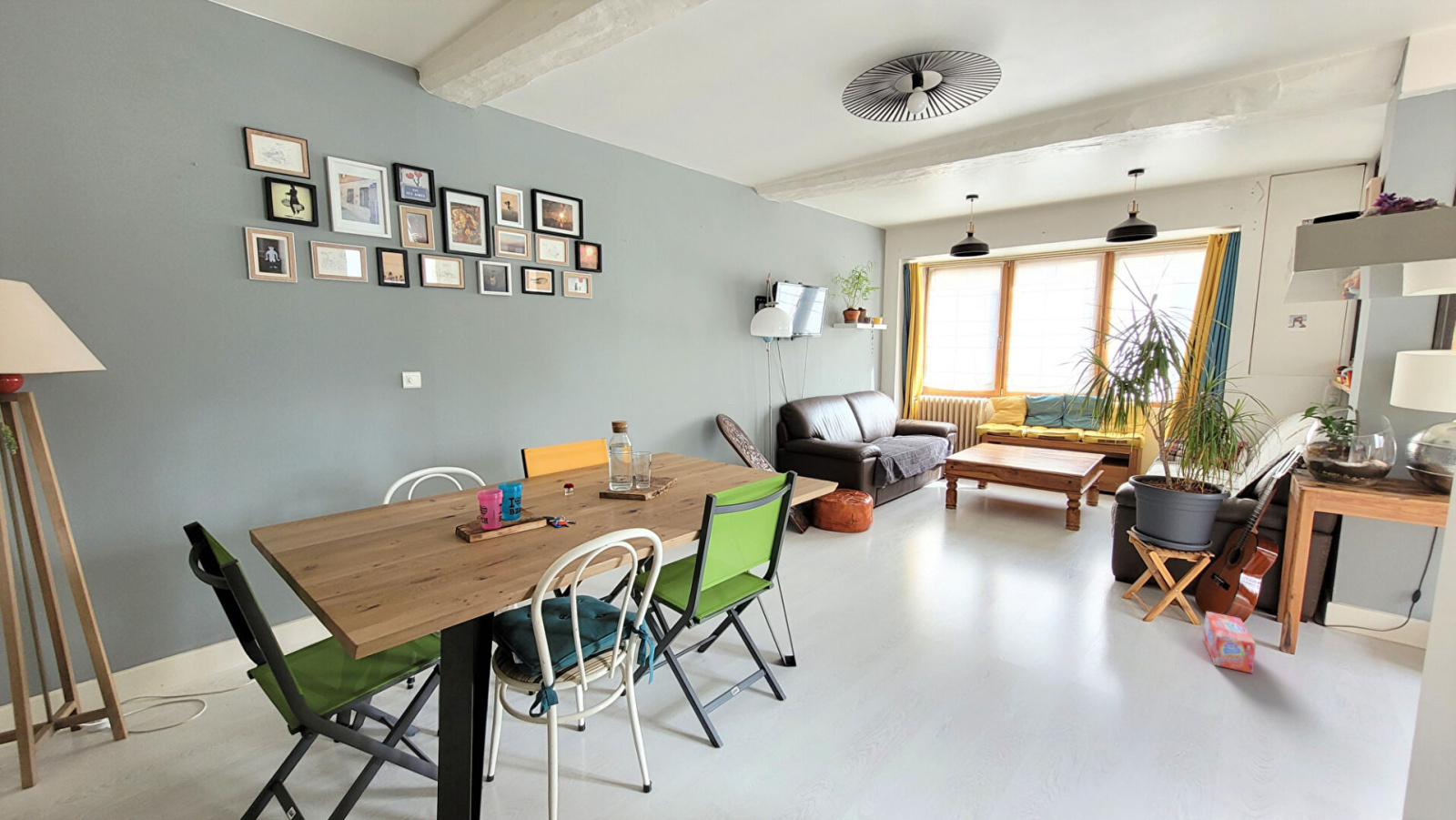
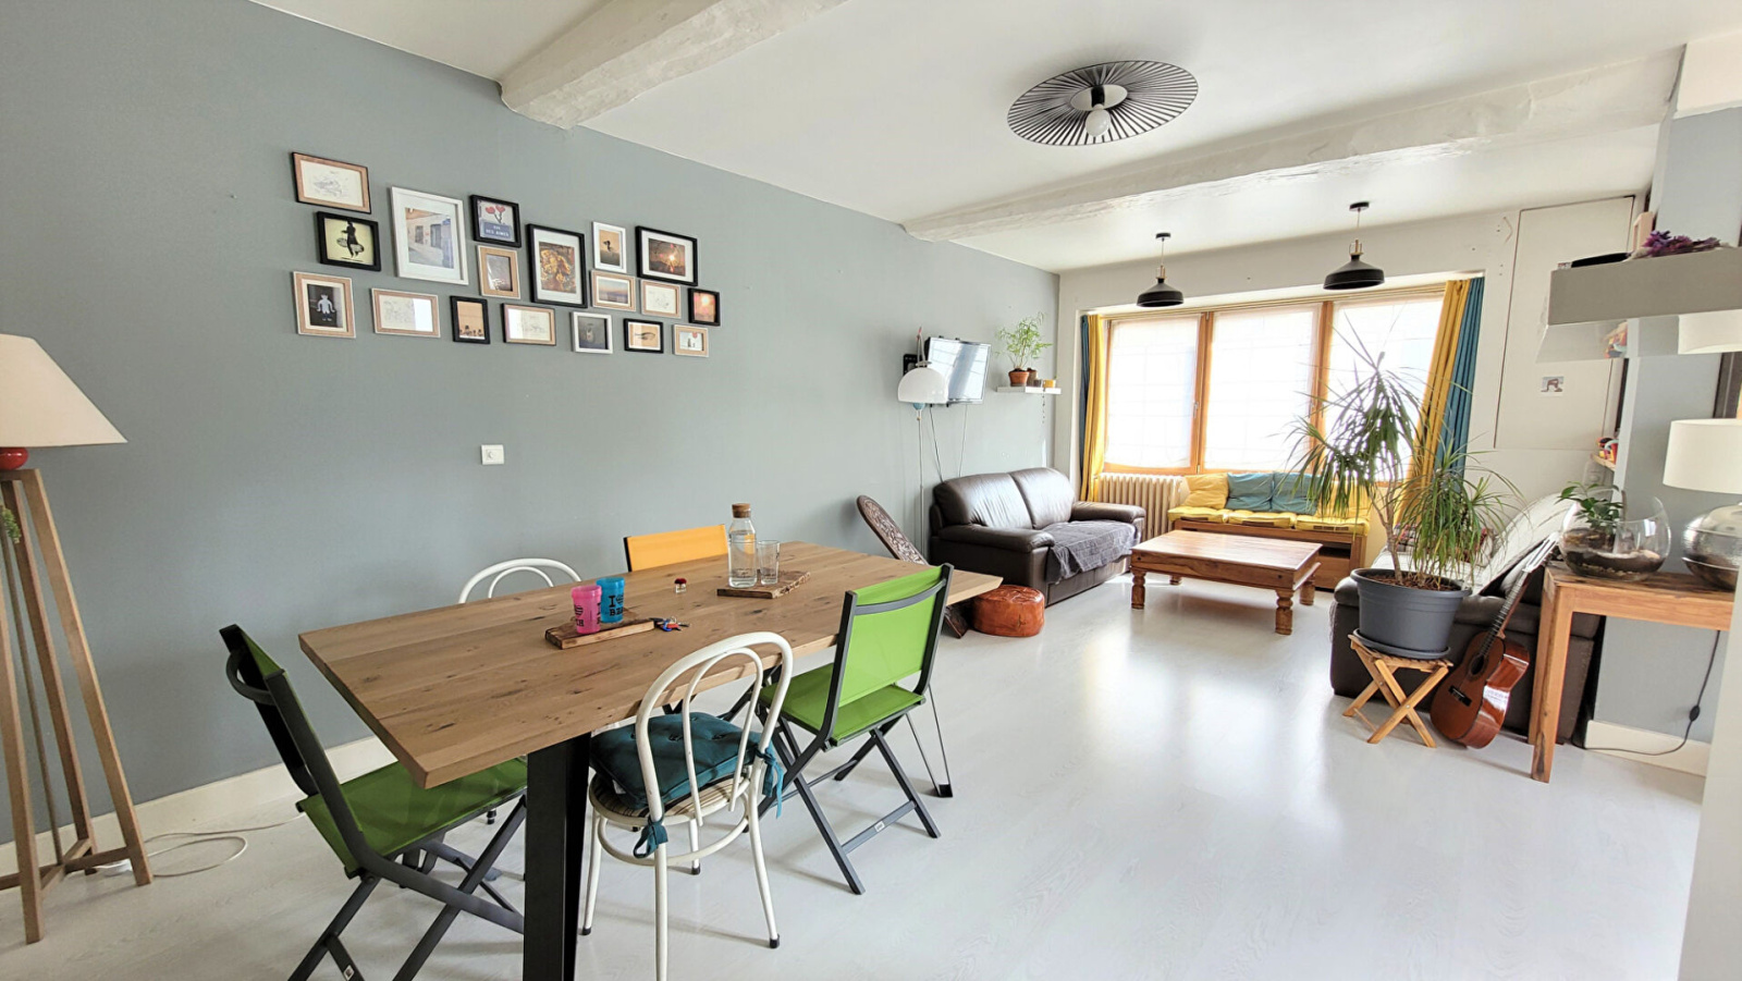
- box [1202,611,1257,674]
